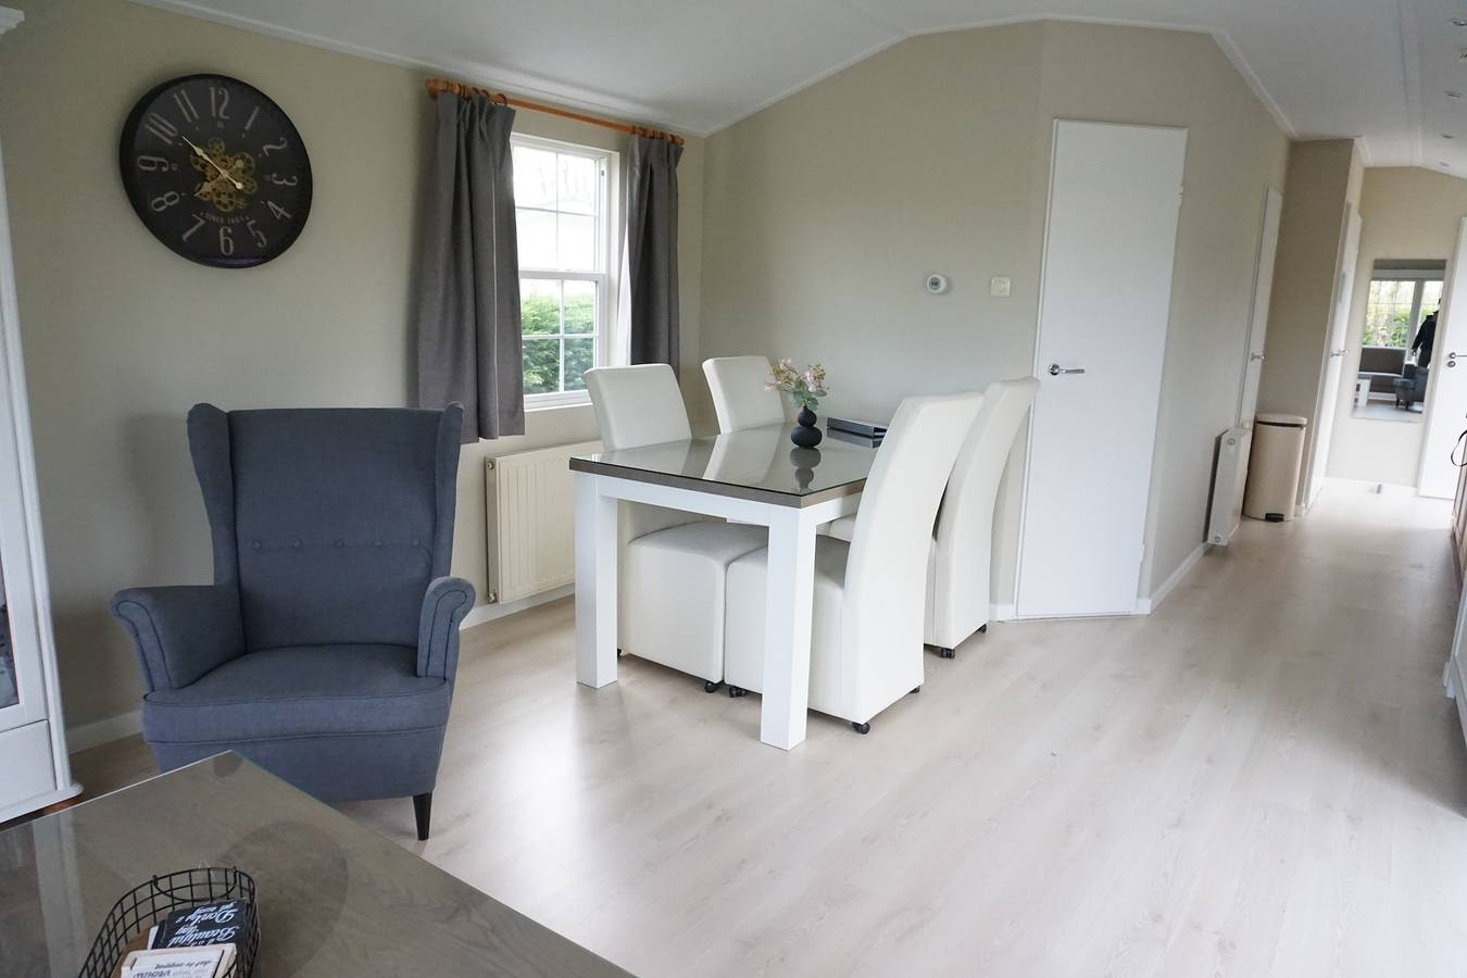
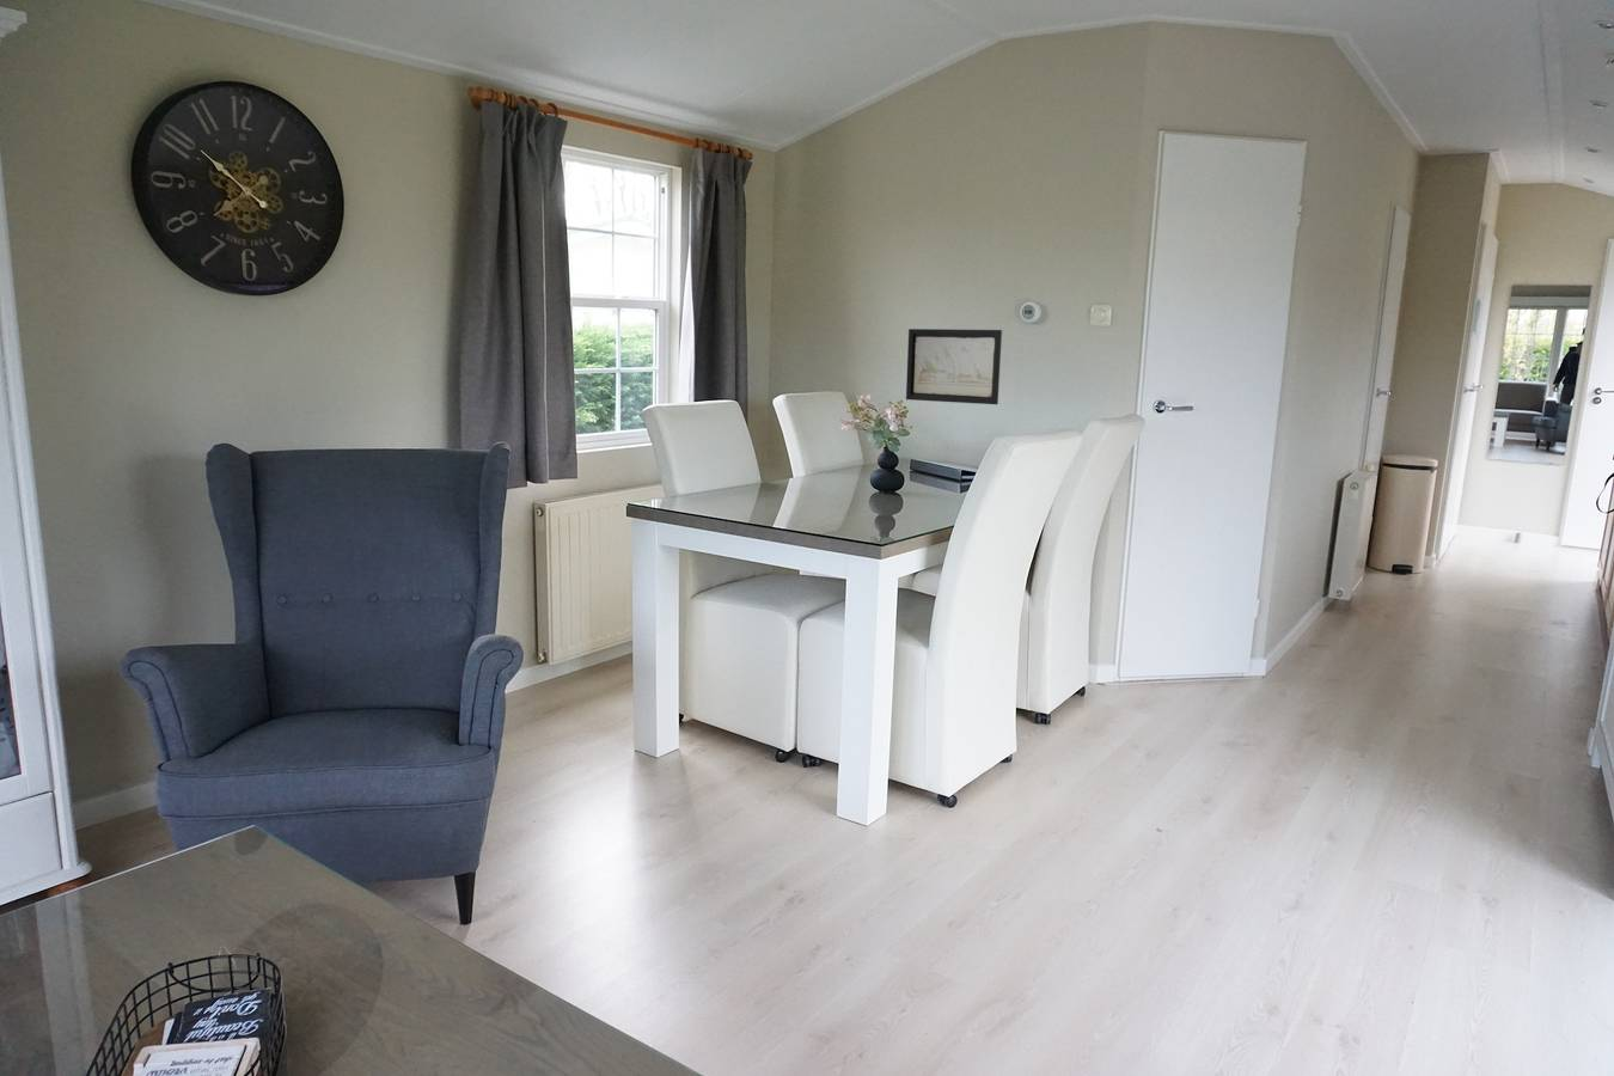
+ wall art [905,328,1003,405]
